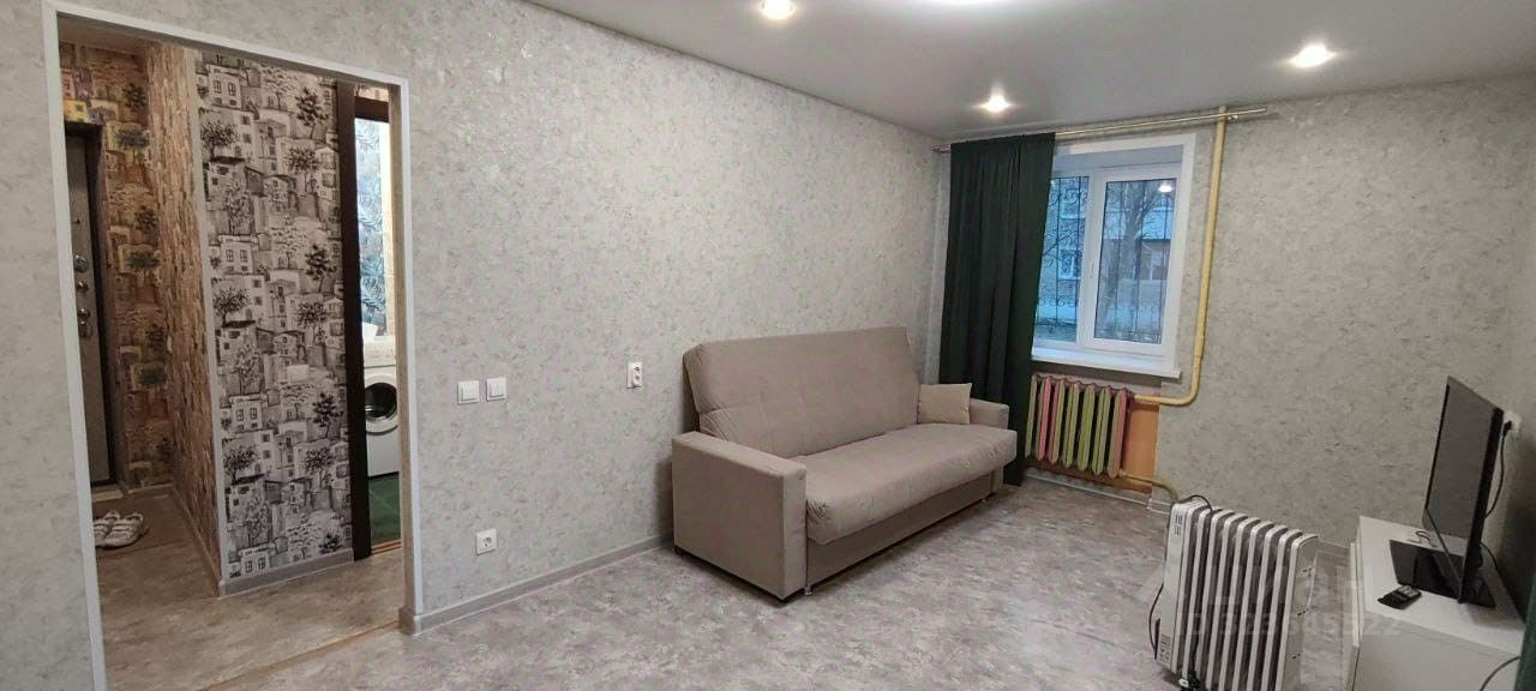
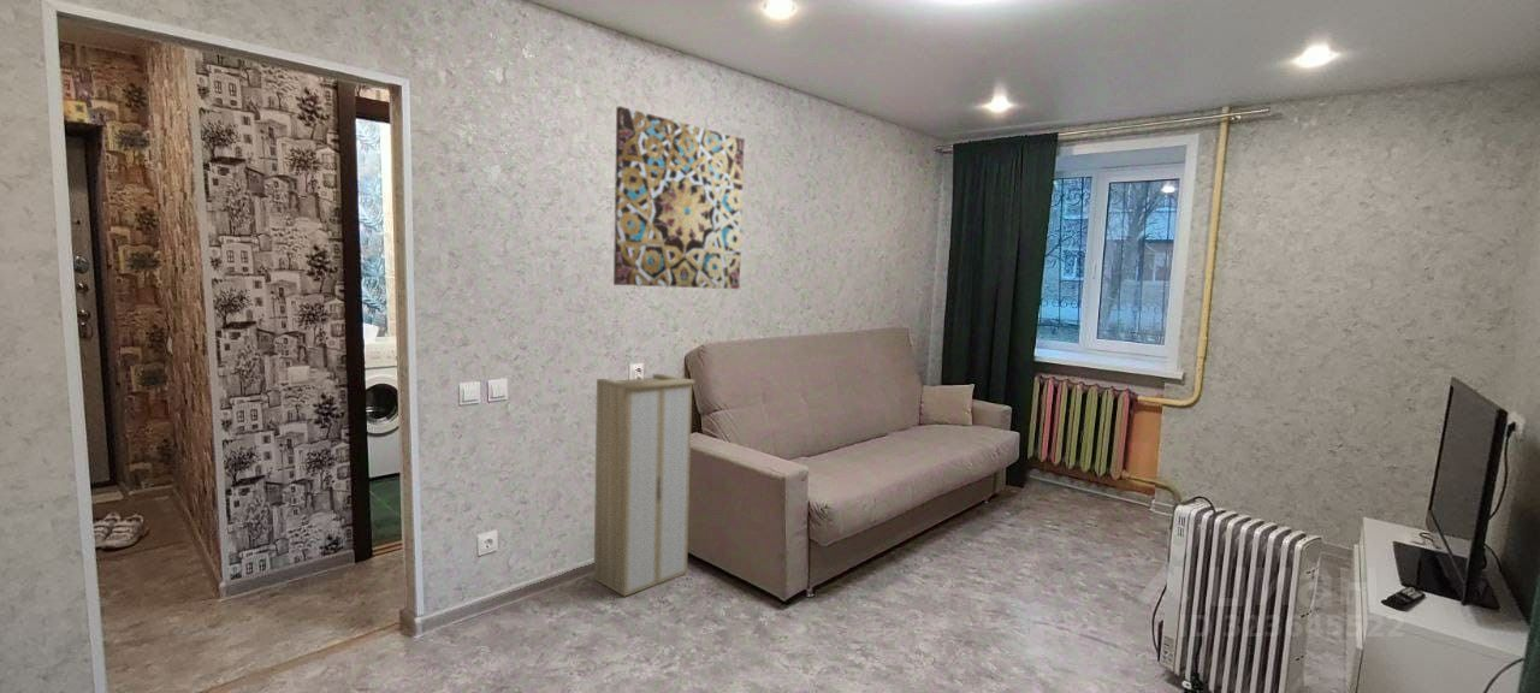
+ cabinet [593,373,695,597]
+ wall art [612,105,746,290]
